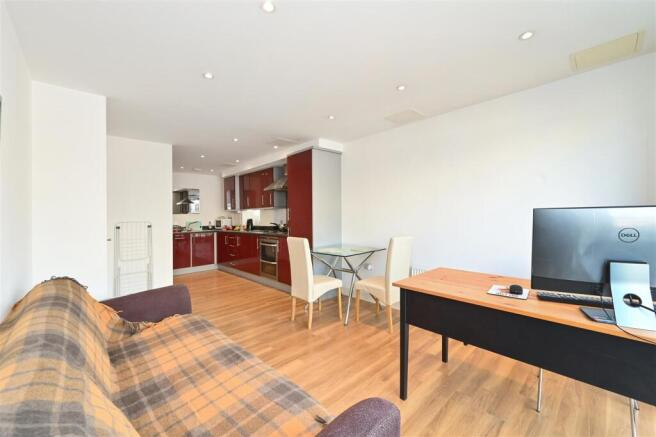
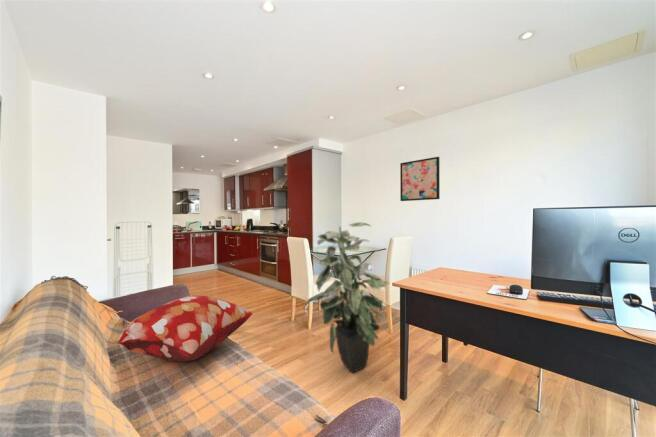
+ indoor plant [306,221,390,374]
+ decorative pillow [116,295,253,362]
+ wall art [399,156,441,202]
